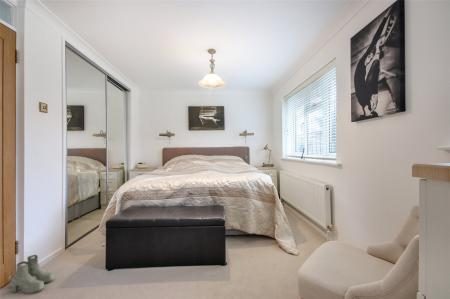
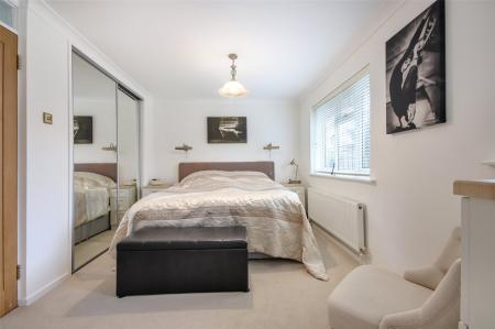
- boots [10,254,55,295]
